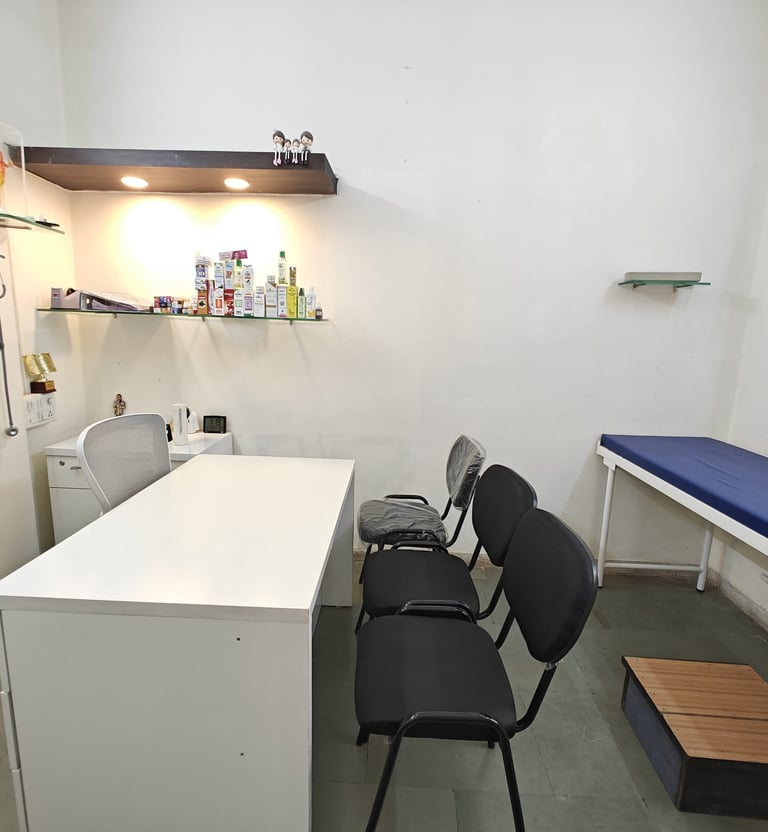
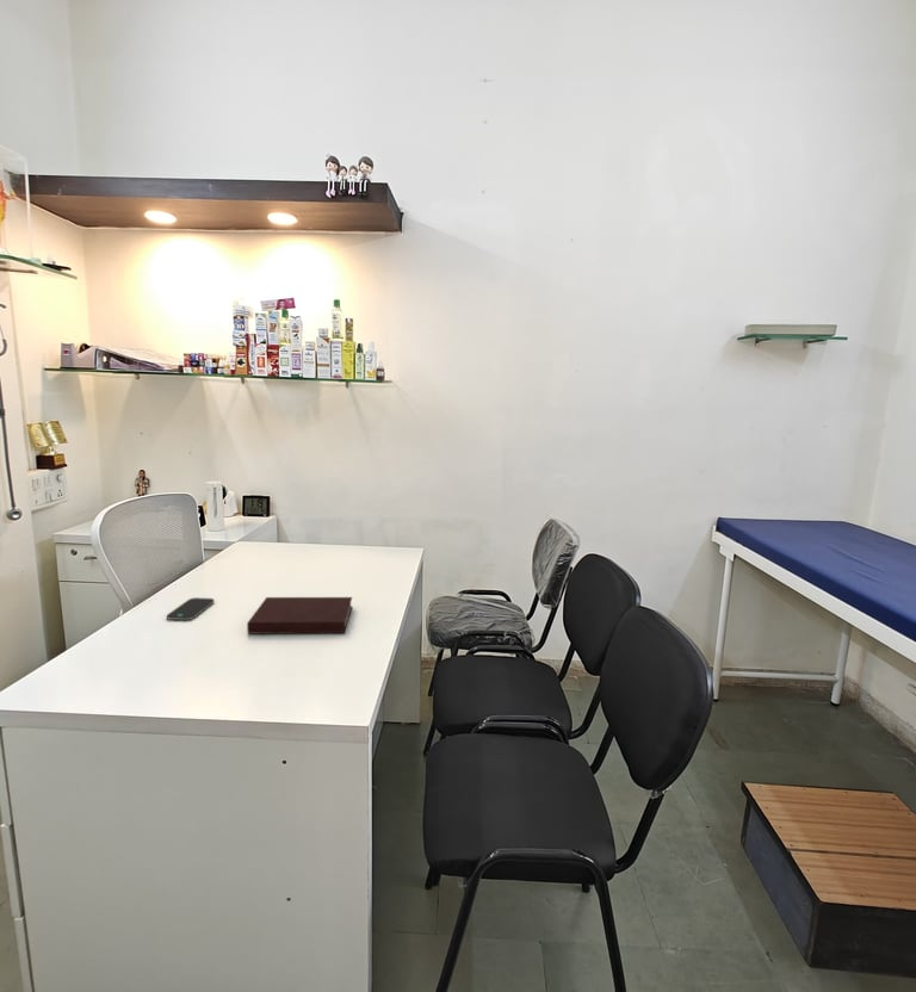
+ notebook [246,596,353,636]
+ smartphone [166,596,216,621]
